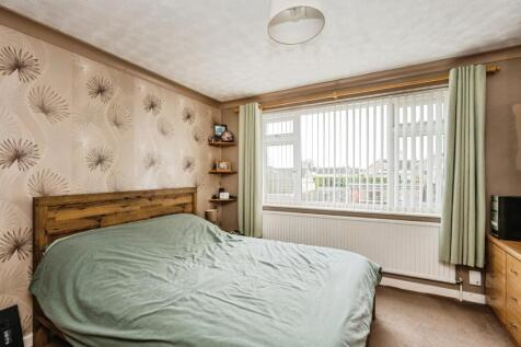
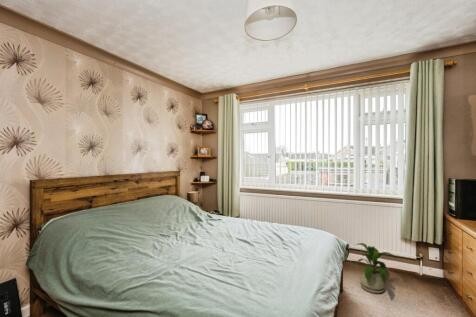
+ house plant [352,242,397,294]
